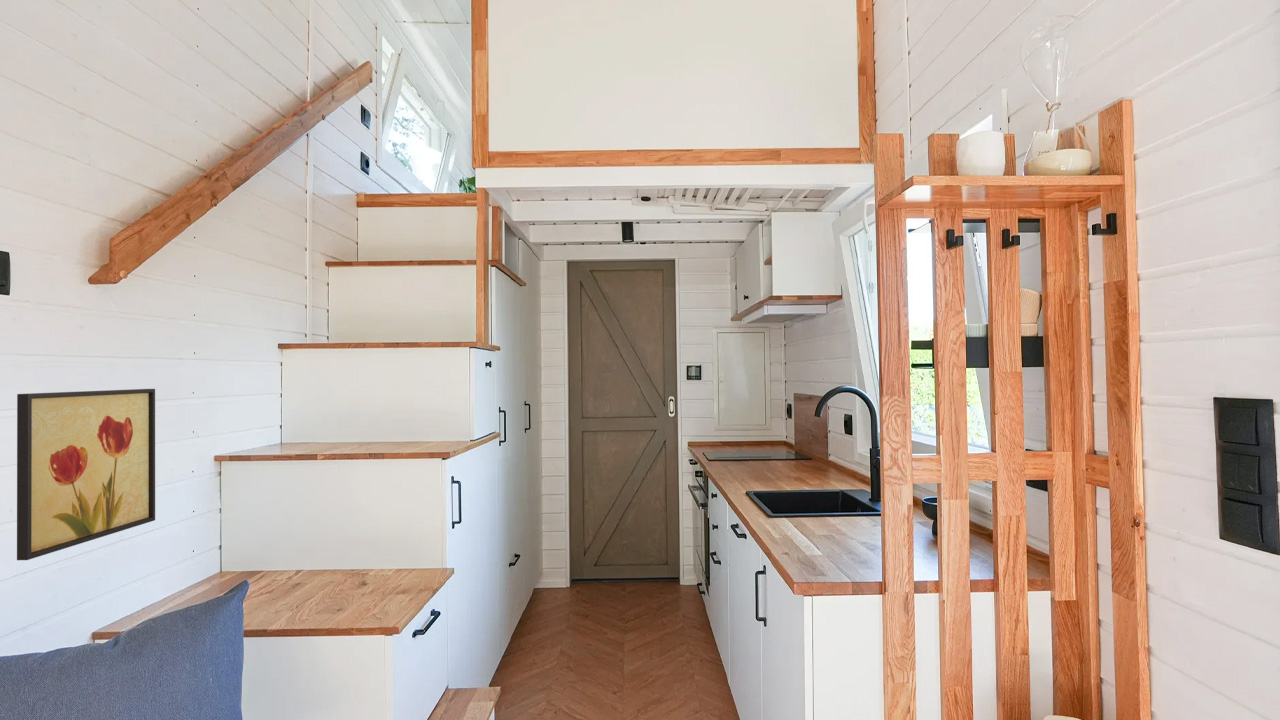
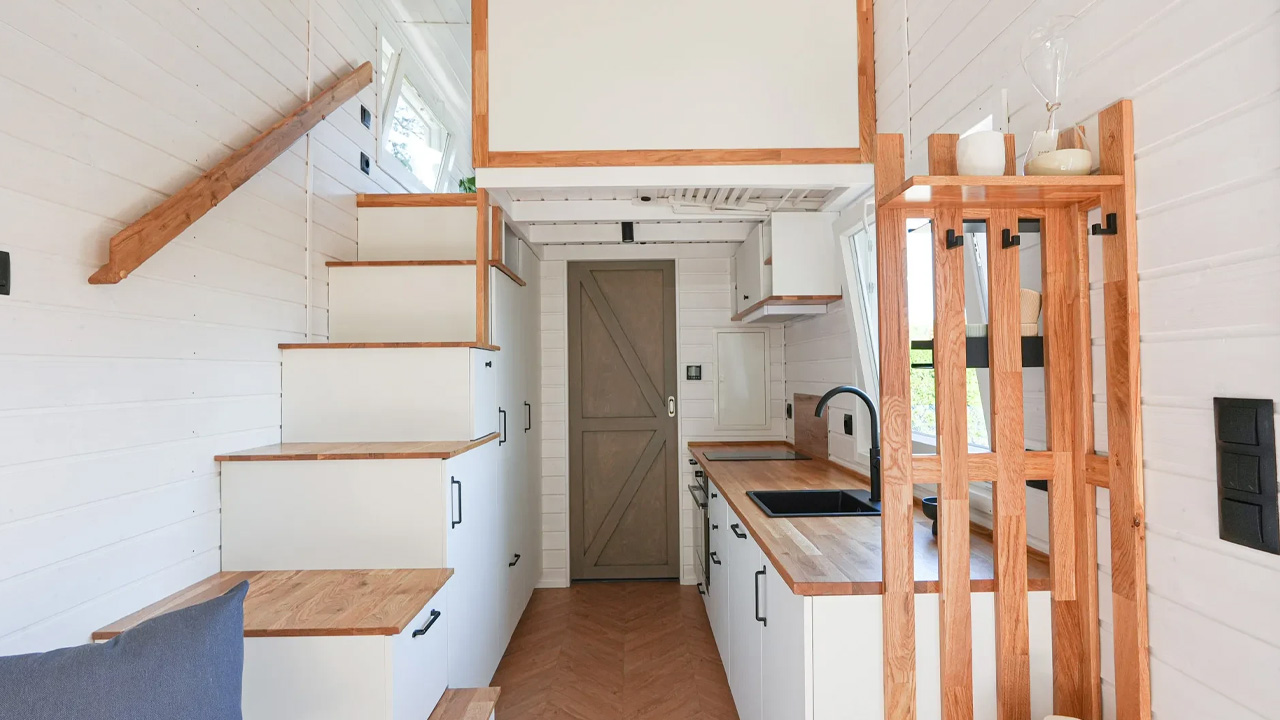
- wall art [16,388,156,561]
